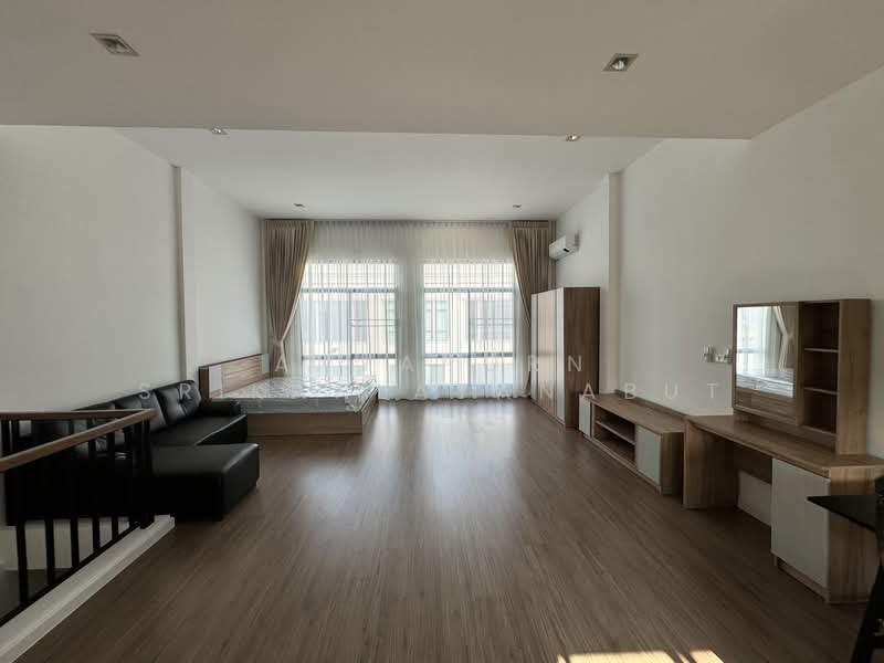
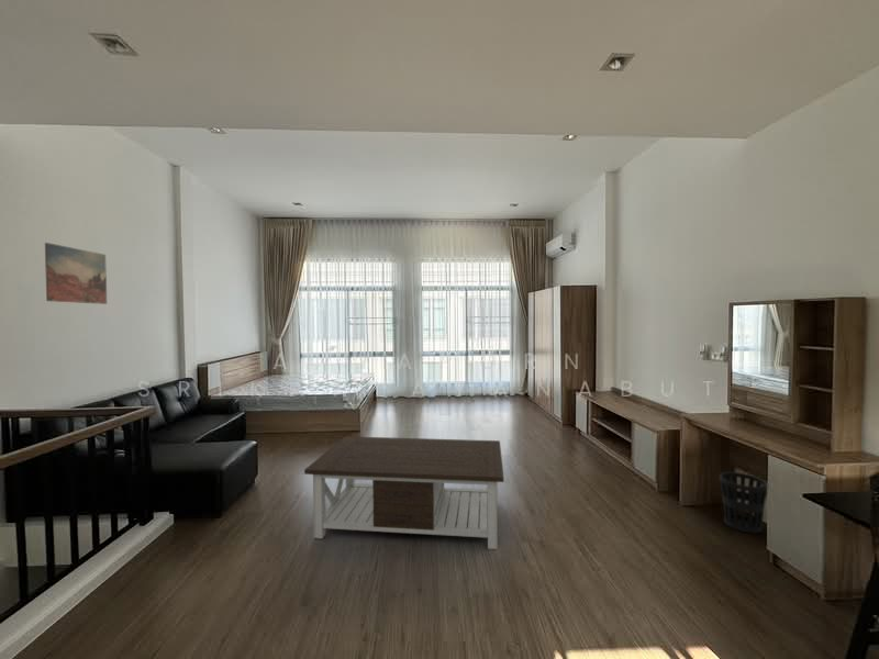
+ wall art [44,242,108,305]
+ wastebasket [719,471,768,535]
+ coffee table [303,435,505,550]
